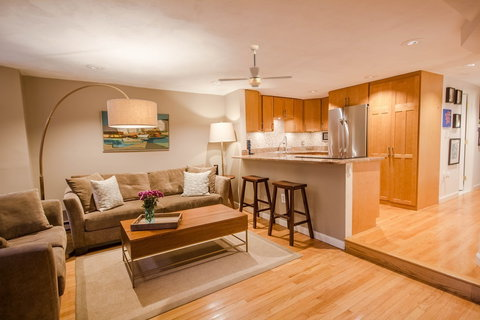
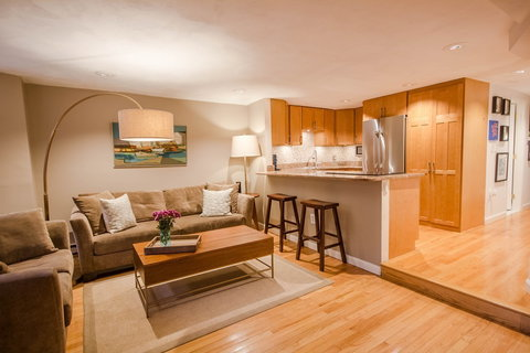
- ceiling fan [218,44,294,88]
